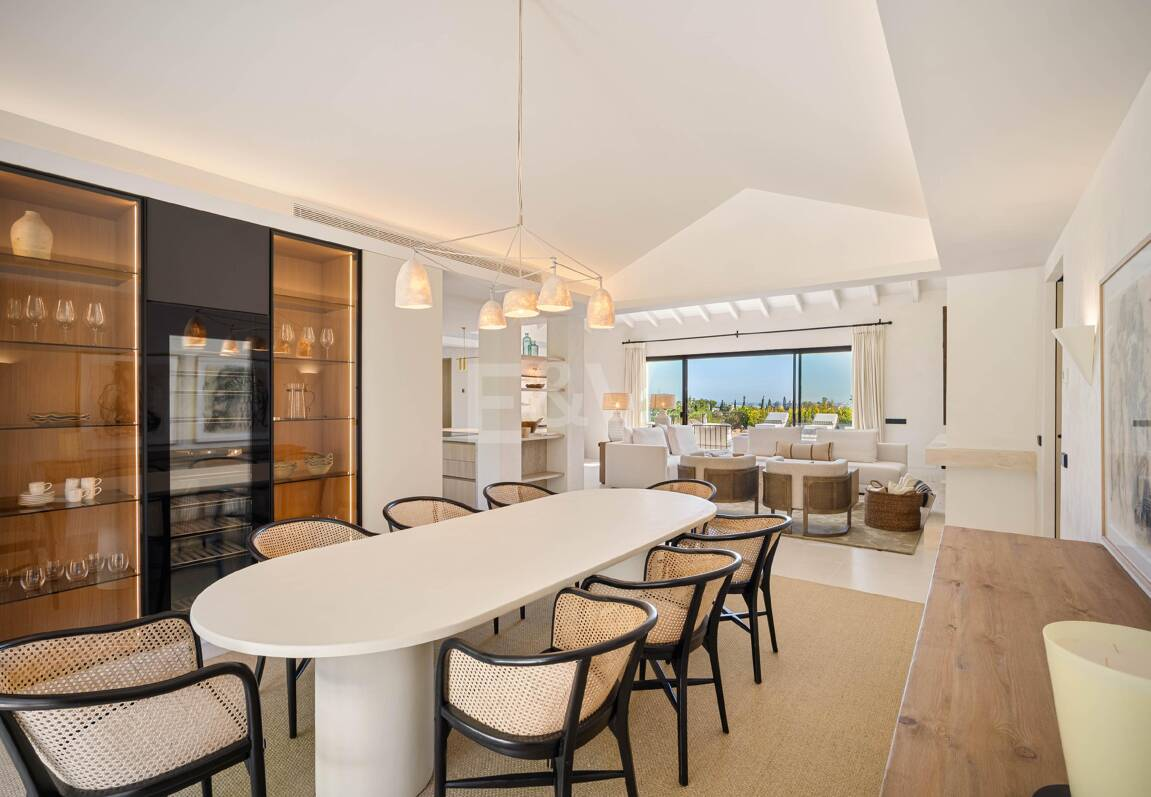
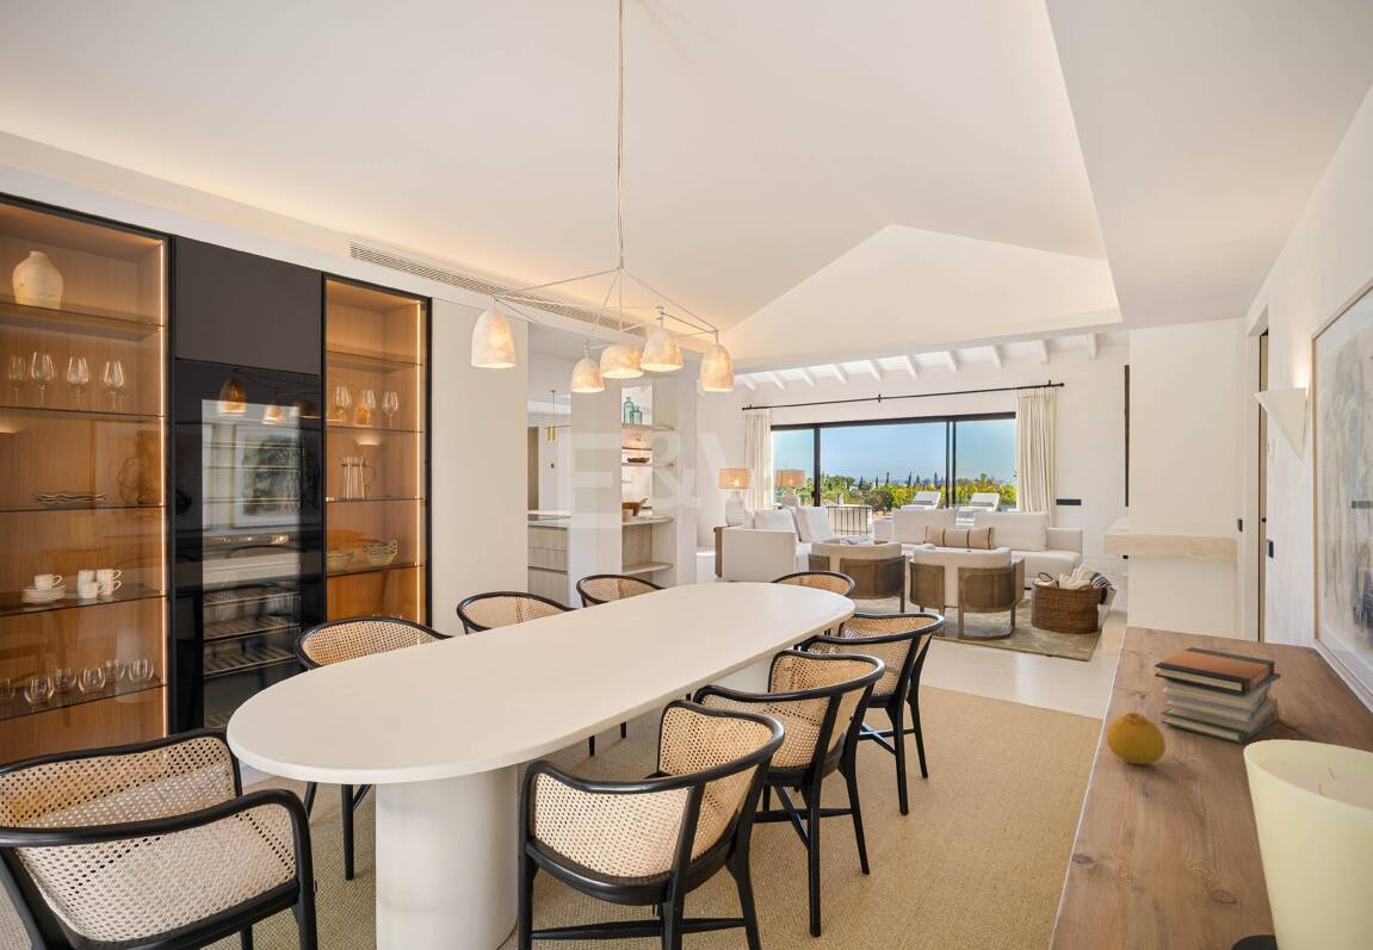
+ book stack [1154,646,1281,745]
+ fruit [1105,712,1167,765]
